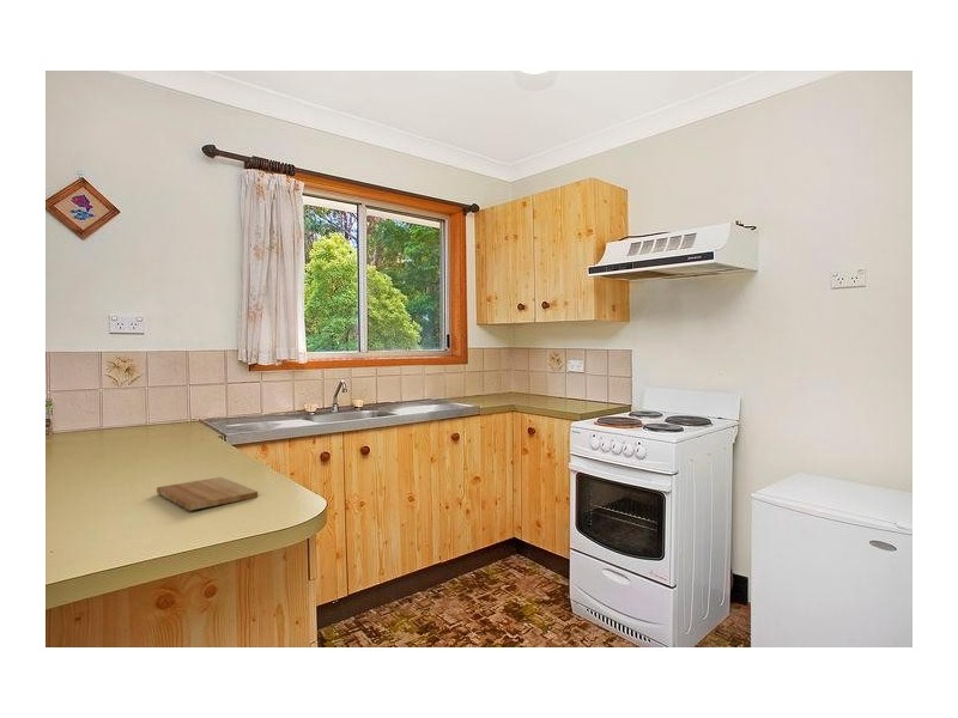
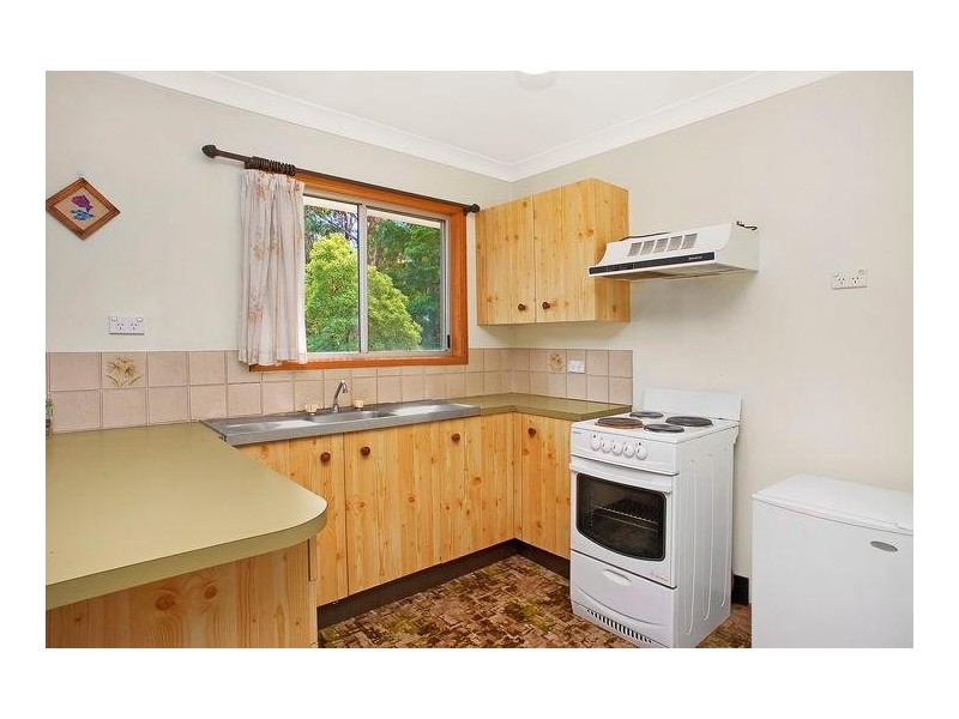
- cutting board [156,476,259,512]
